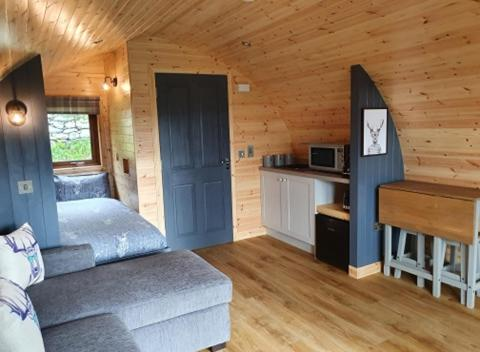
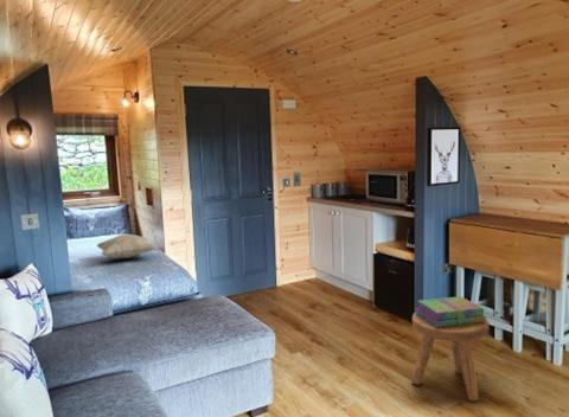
+ stool [410,310,491,402]
+ decorative pillow [95,232,159,259]
+ stack of books [414,295,487,327]
